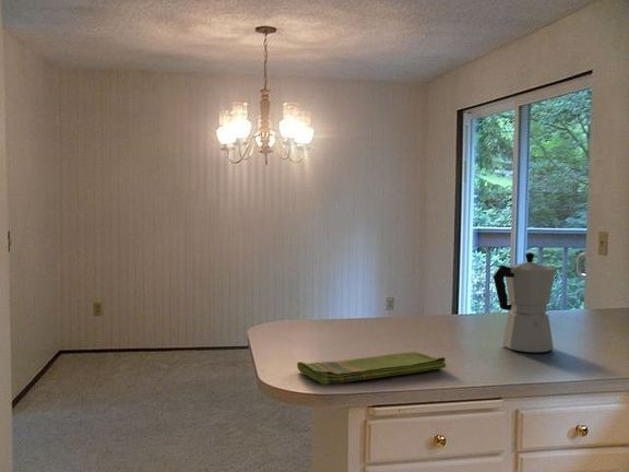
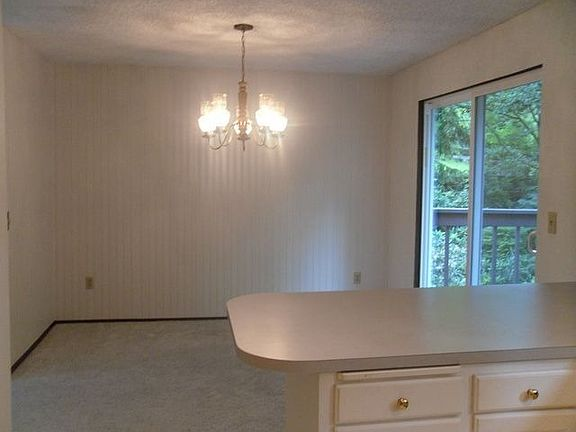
- moka pot [492,251,557,354]
- dish towel [296,351,447,386]
